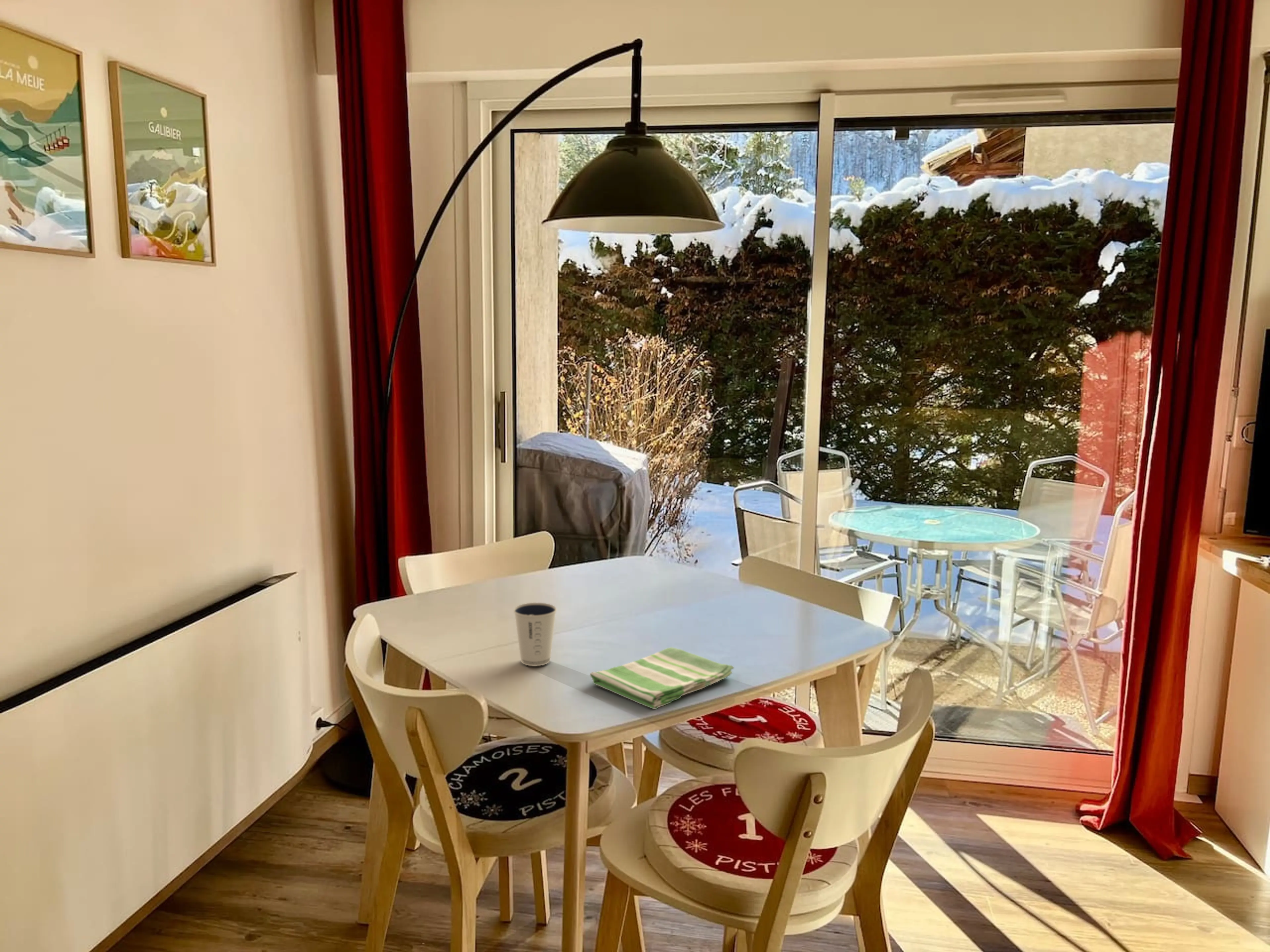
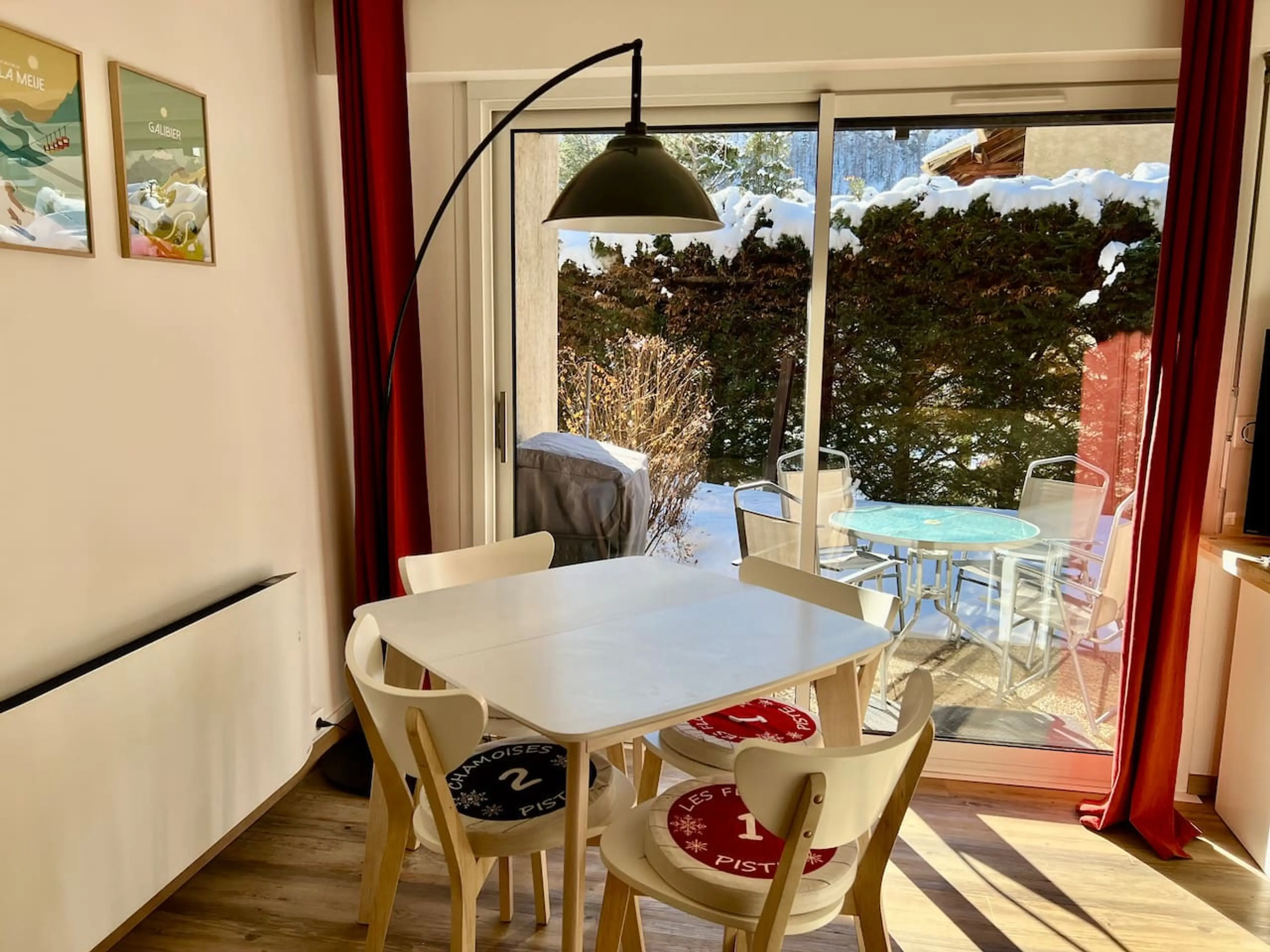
- dish towel [589,647,734,710]
- dixie cup [513,603,557,666]
